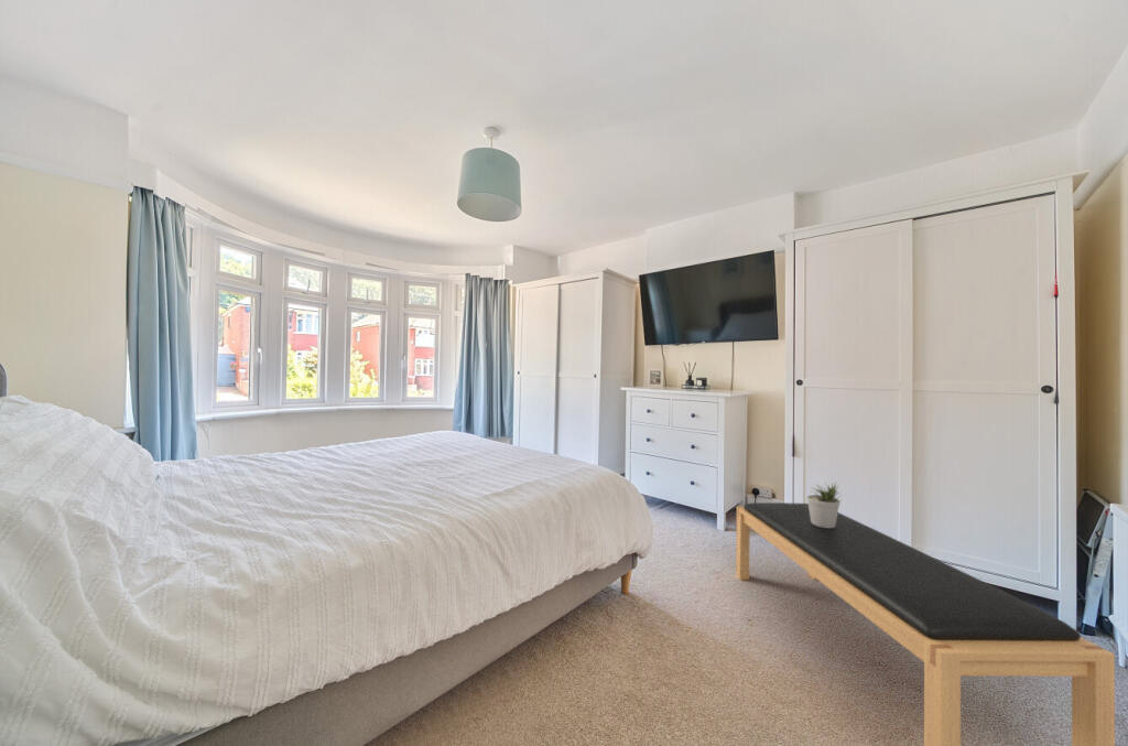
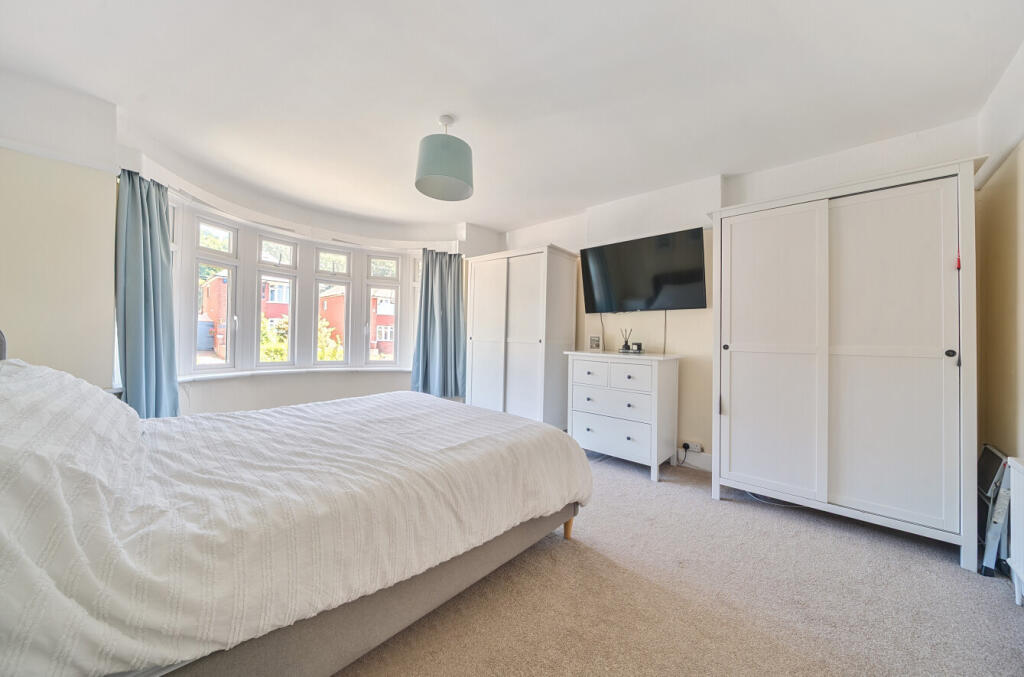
- bench [735,501,1116,746]
- potted plant [805,480,843,528]
